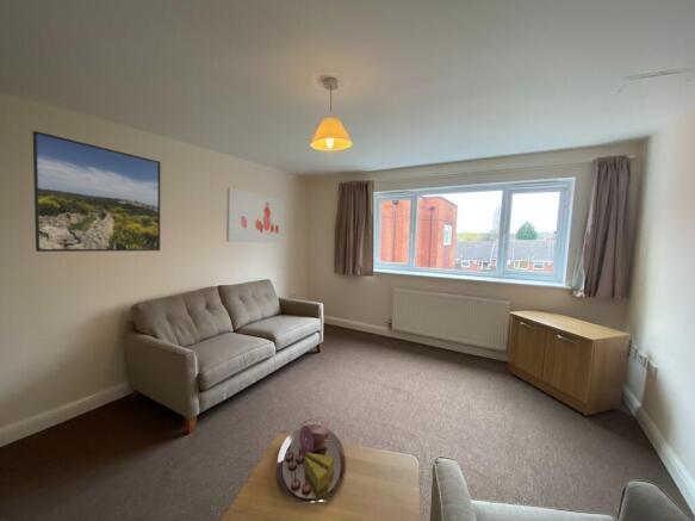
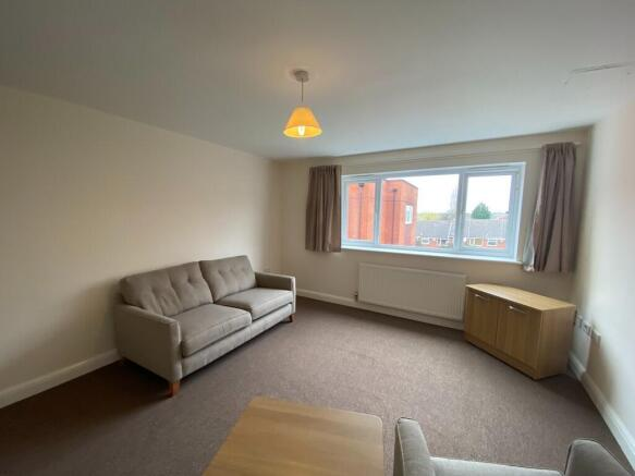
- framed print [31,130,162,253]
- serving tray [277,417,347,506]
- wall art [225,187,286,244]
